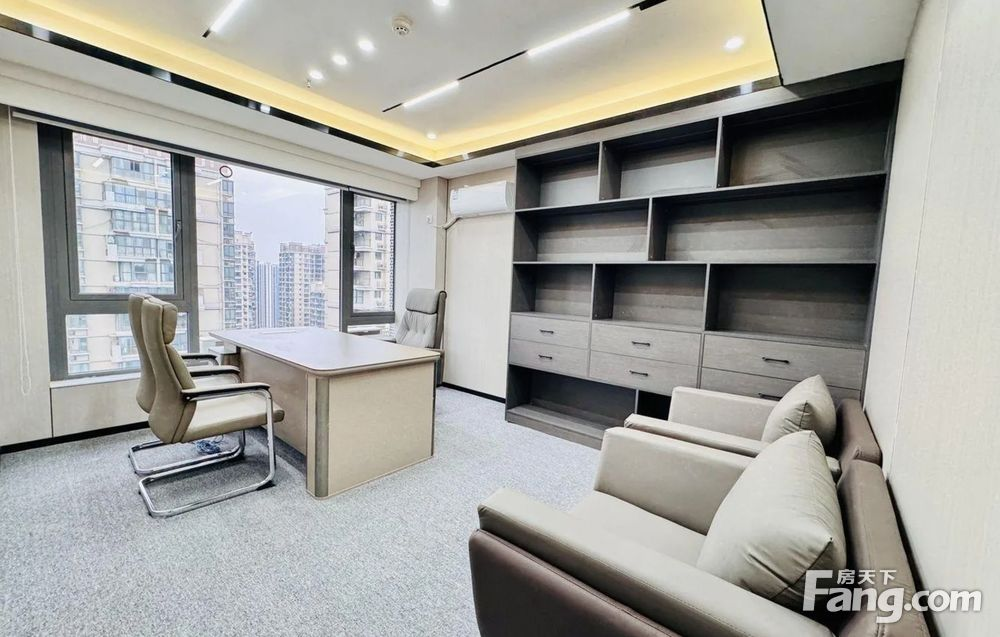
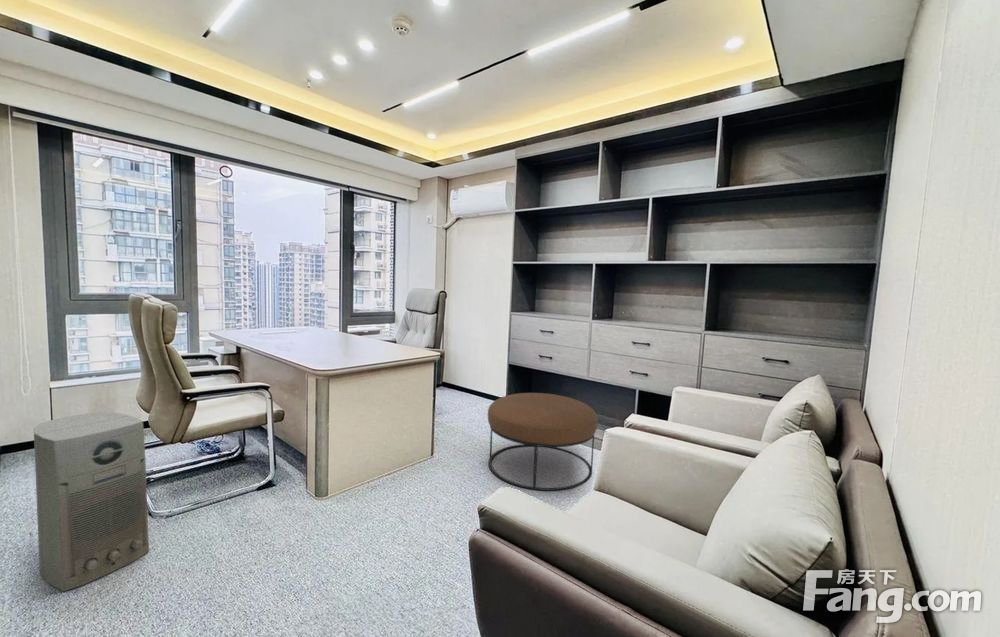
+ air purifier [33,411,150,593]
+ ottoman [487,392,599,492]
